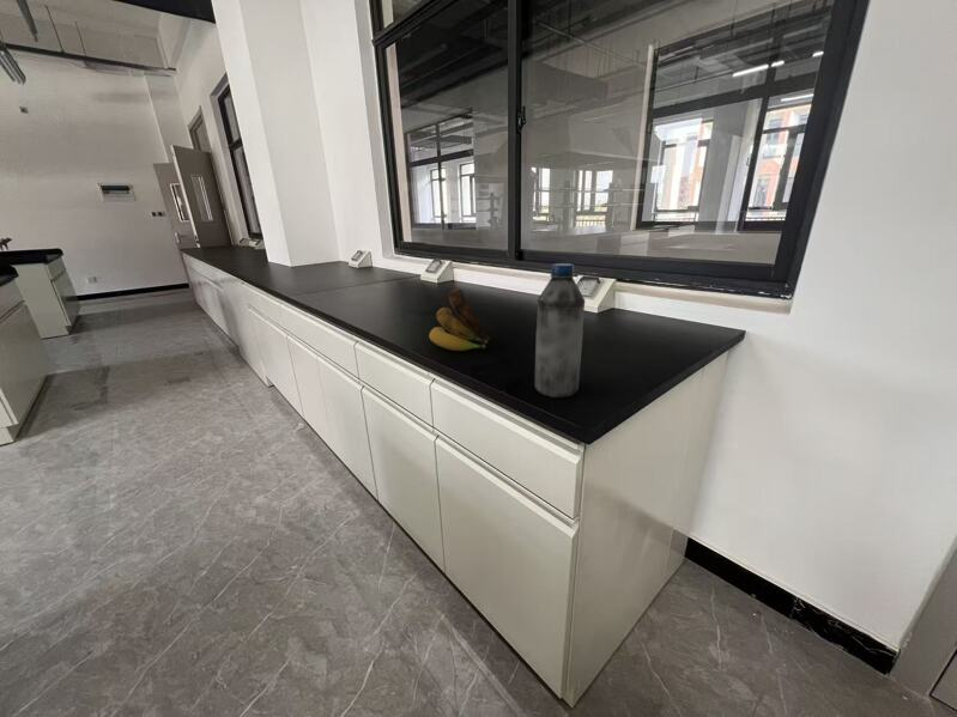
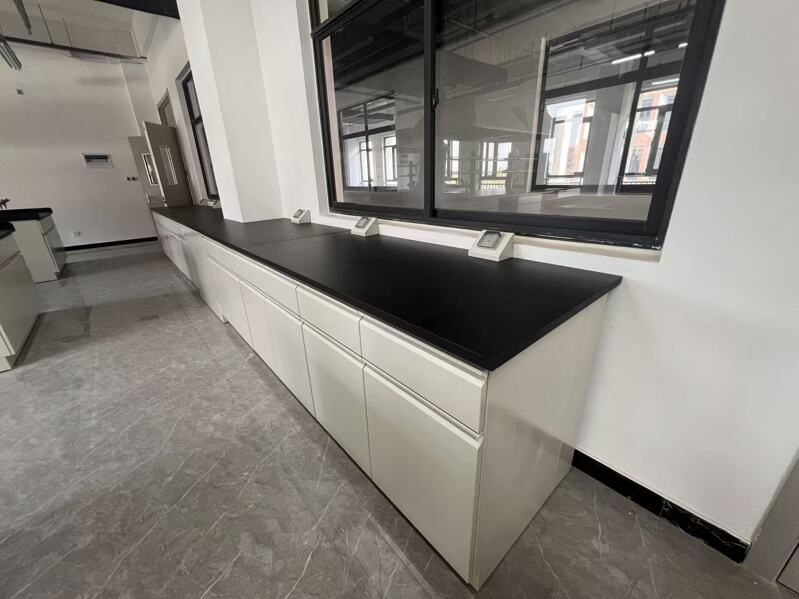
- water bottle [534,262,586,399]
- banana [428,287,491,352]
